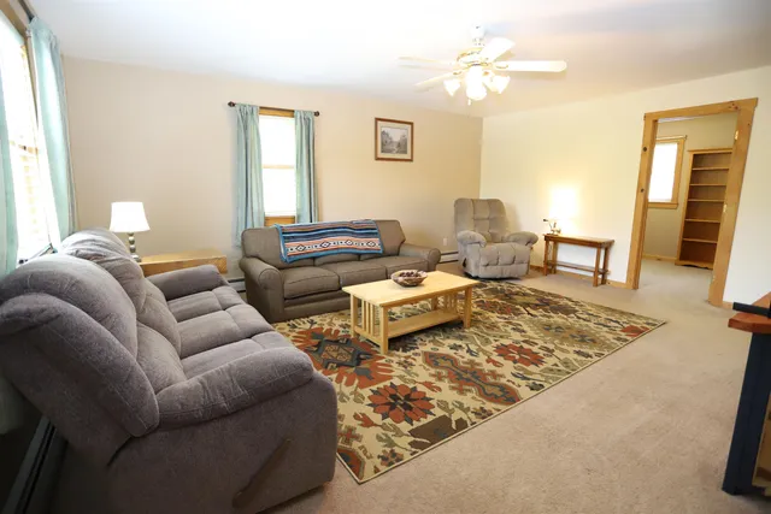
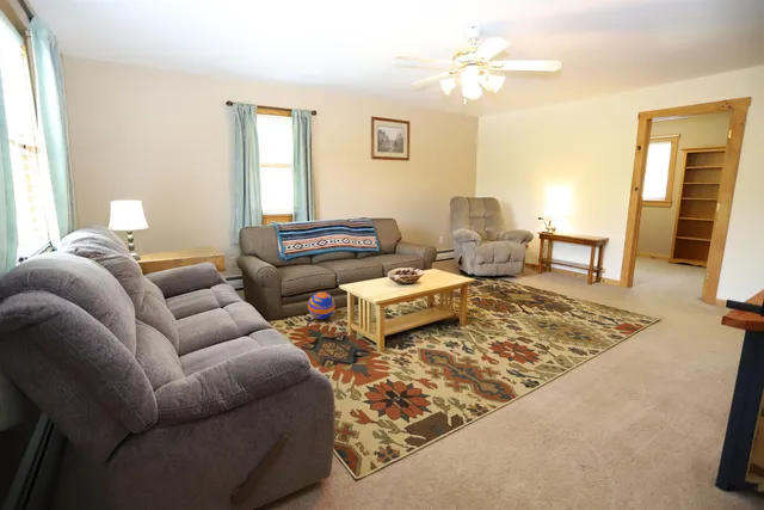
+ ball [307,291,337,320]
